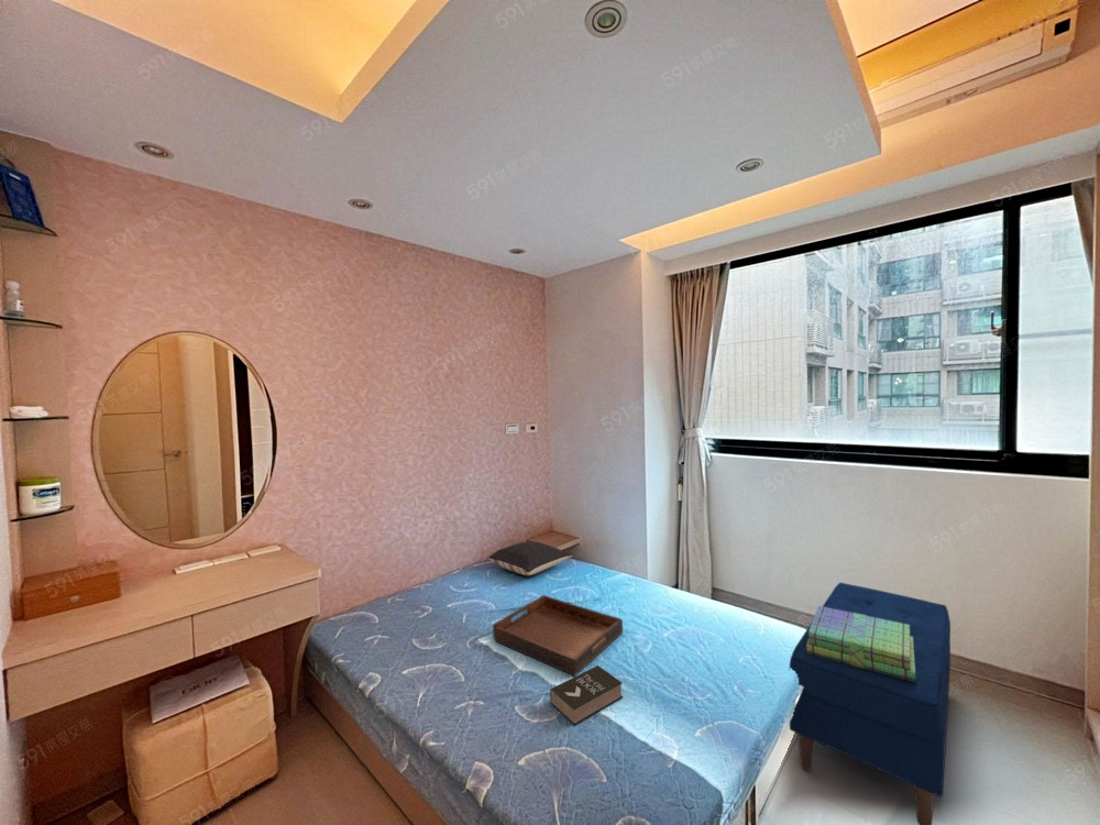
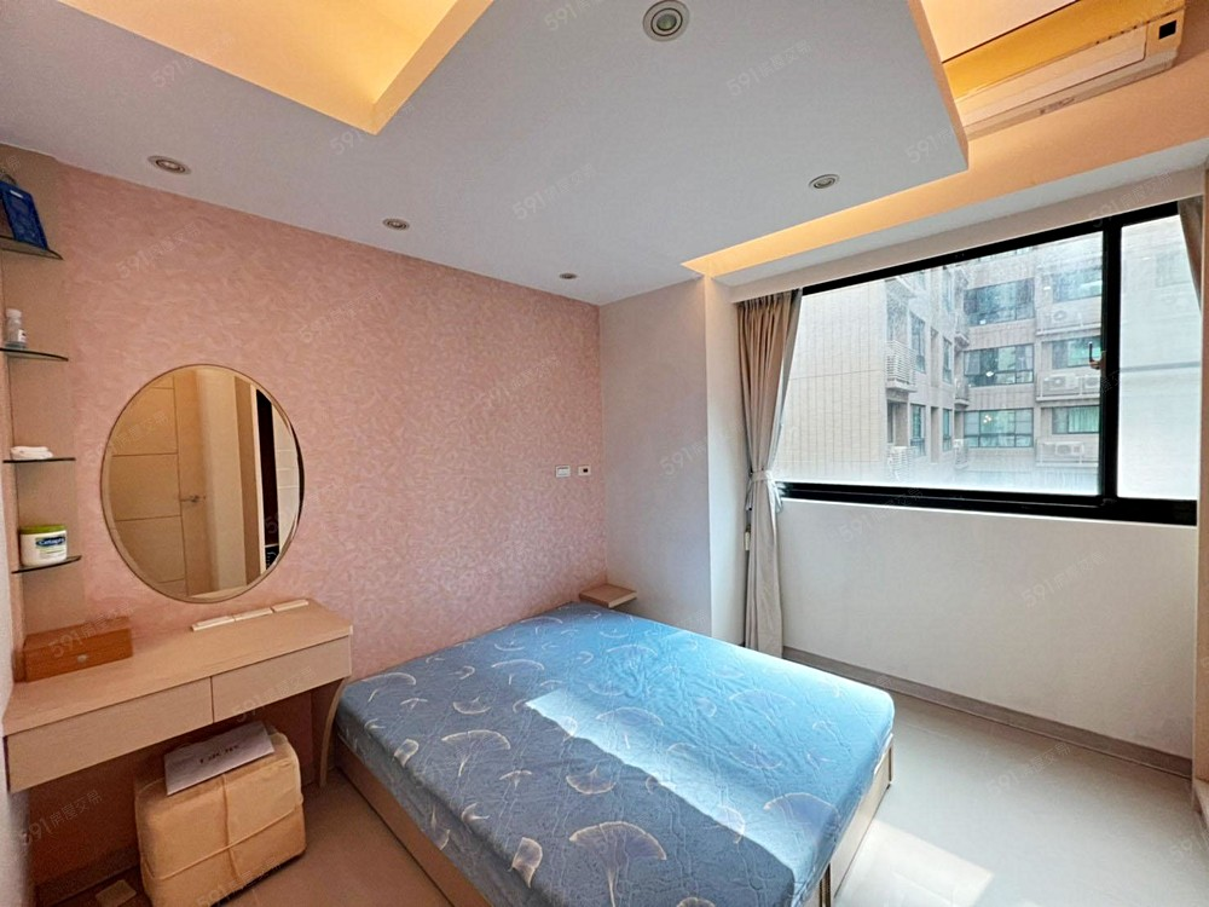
- book [549,664,624,726]
- stack of books [806,605,916,682]
- bench [789,582,952,825]
- pillow [487,540,574,576]
- serving tray [492,594,624,676]
